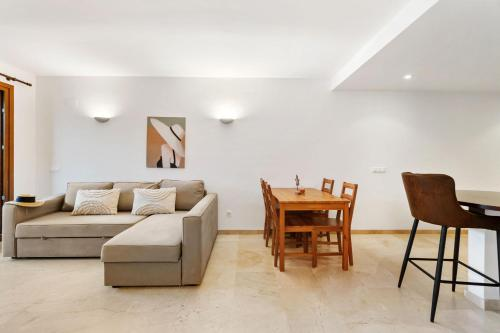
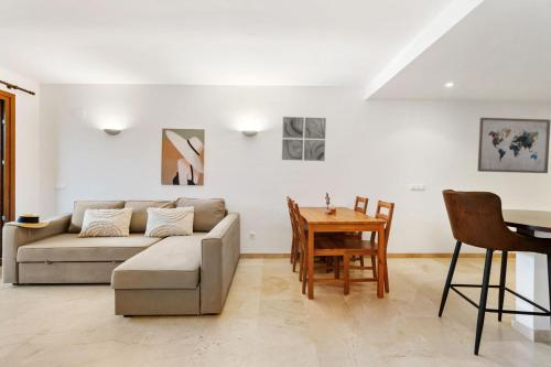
+ wall art [281,116,327,162]
+ wall art [476,117,551,174]
